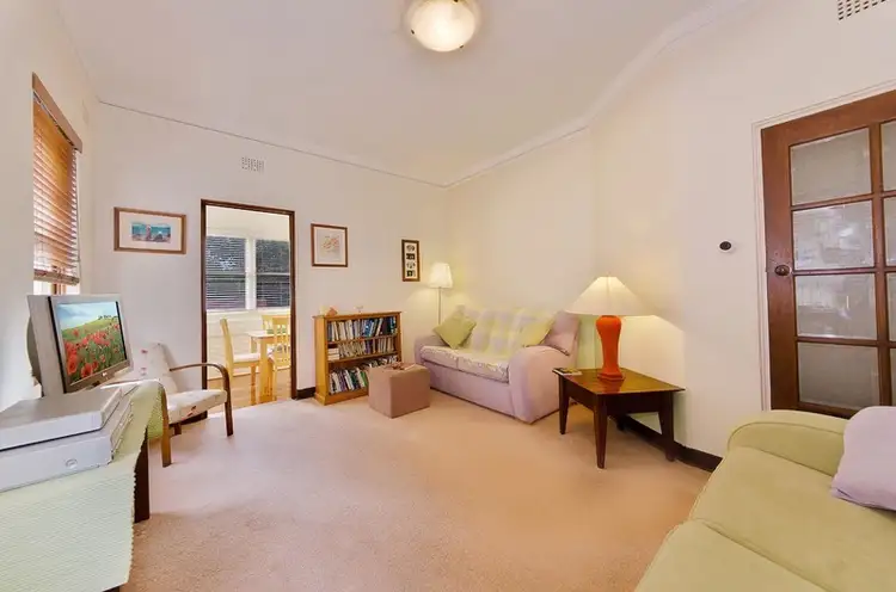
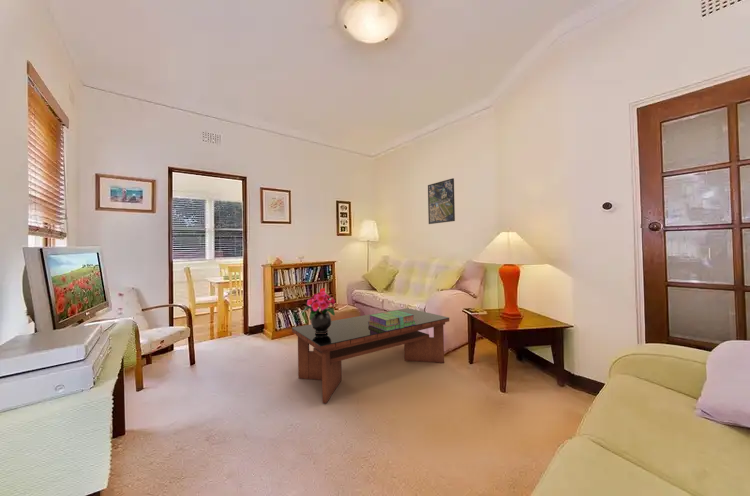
+ potted flower [301,287,336,334]
+ coffee table [291,307,450,404]
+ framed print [427,177,456,225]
+ stack of books [368,310,416,331]
